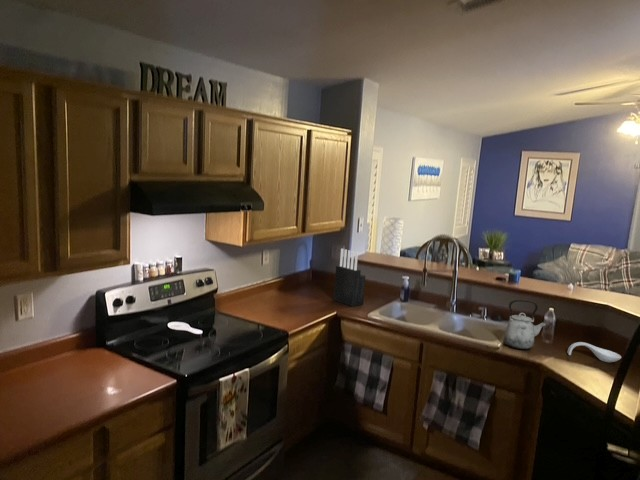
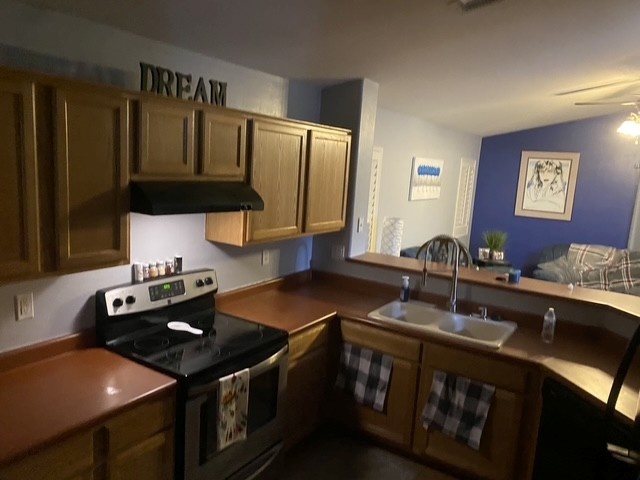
- spoon rest [566,341,622,363]
- knife block [333,248,367,307]
- kettle [503,299,547,351]
